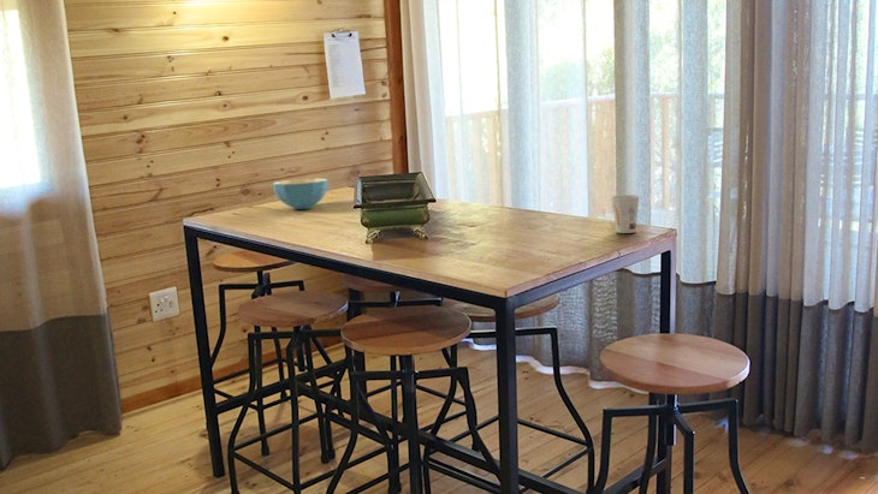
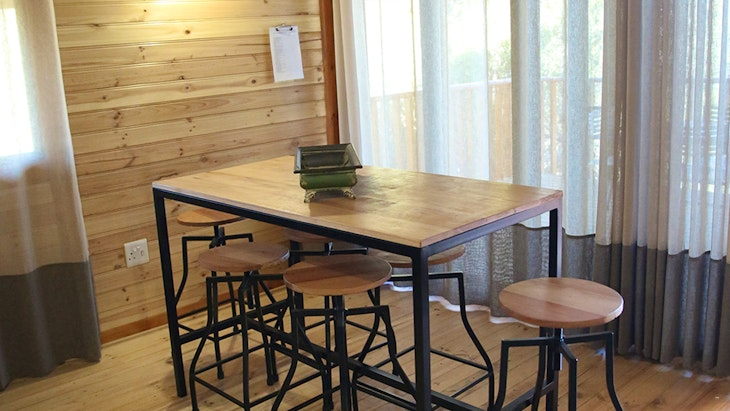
- cup [610,194,641,234]
- cereal bowl [272,178,330,210]
